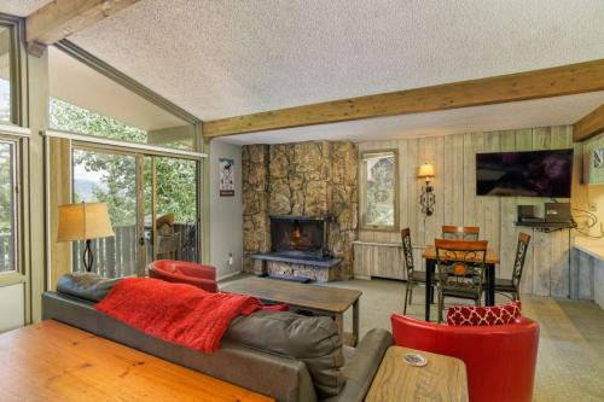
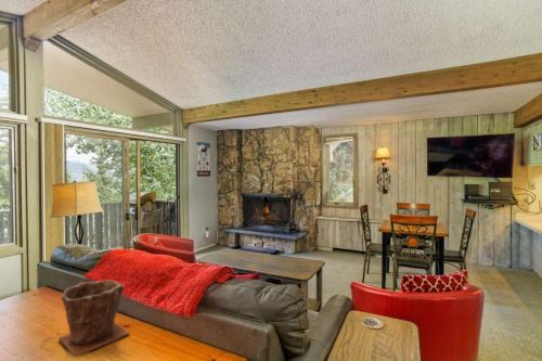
+ plant pot [57,279,130,358]
